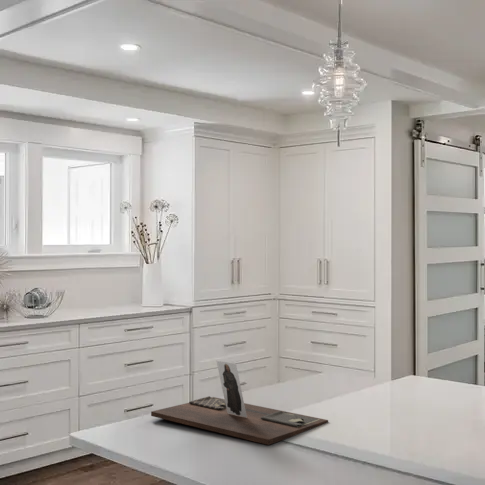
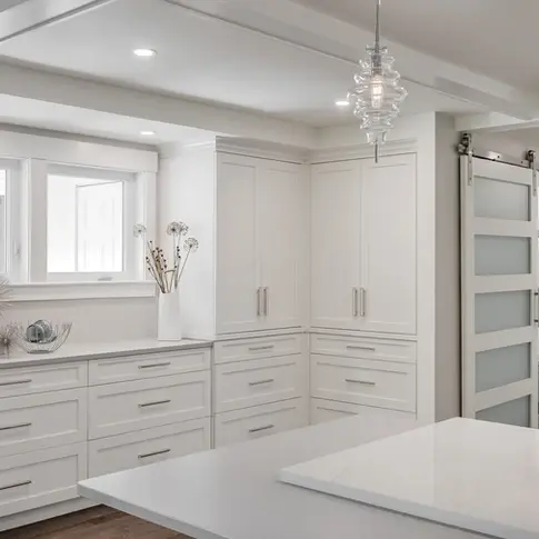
- decorative tray [150,360,329,446]
